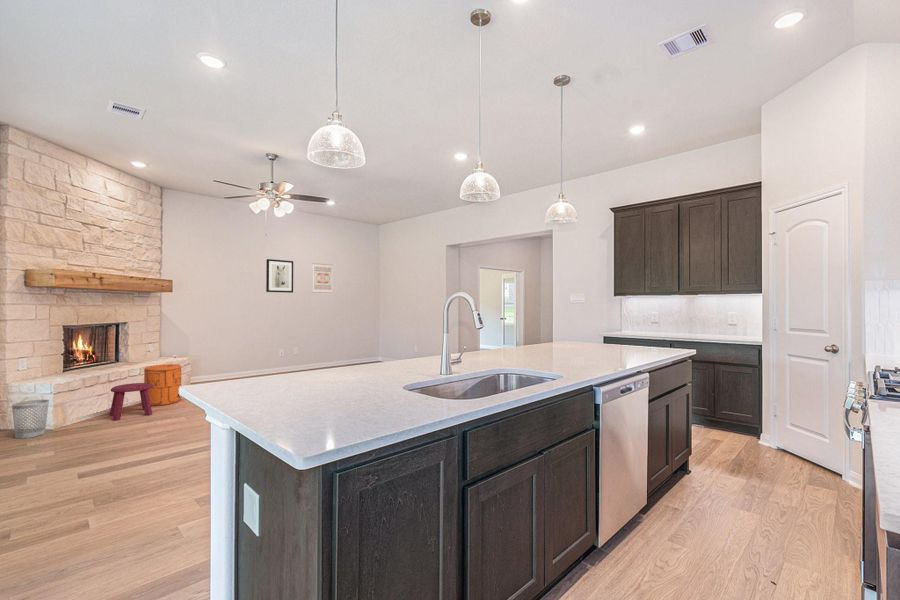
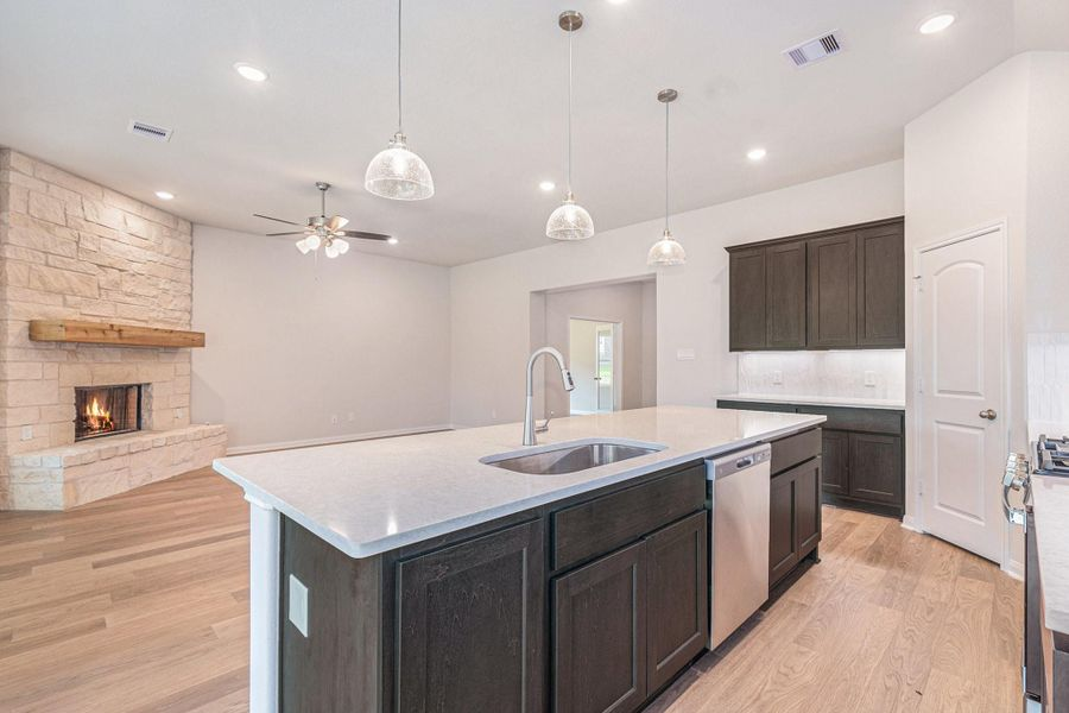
- wastebasket [11,399,50,439]
- stool [109,382,153,421]
- wall art [312,262,334,294]
- trash can [143,363,182,407]
- wall art [265,258,294,294]
